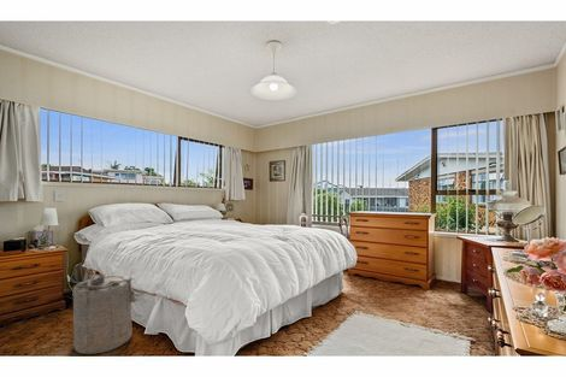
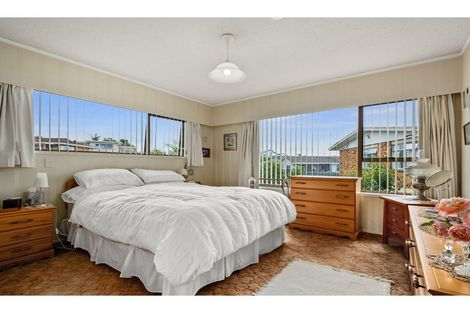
- laundry hamper [71,273,146,355]
